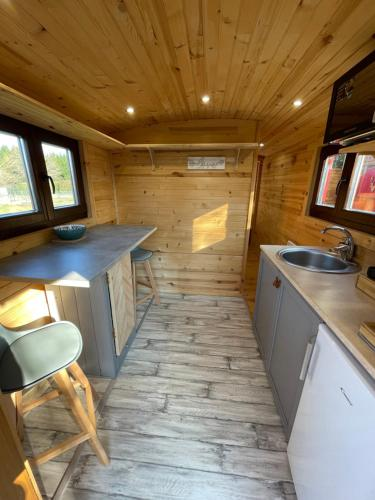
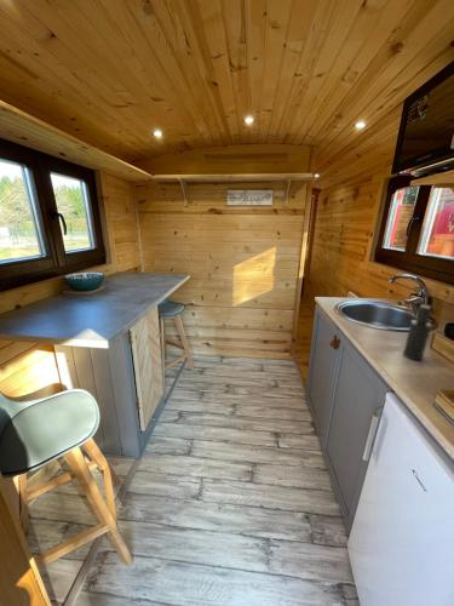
+ soap dispenser [402,304,433,361]
